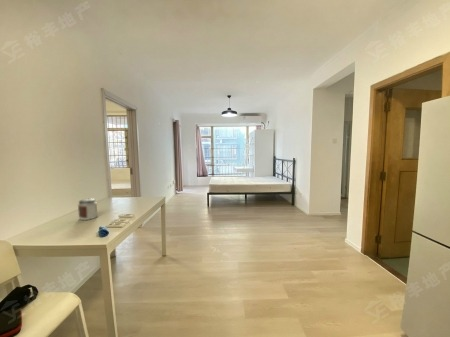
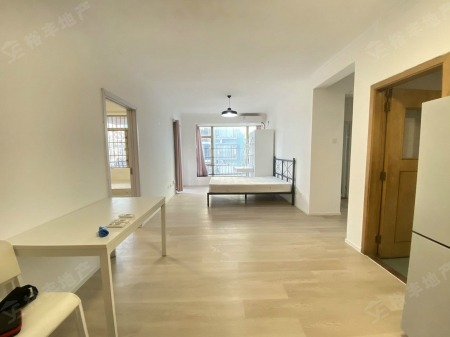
- jar [77,198,99,221]
